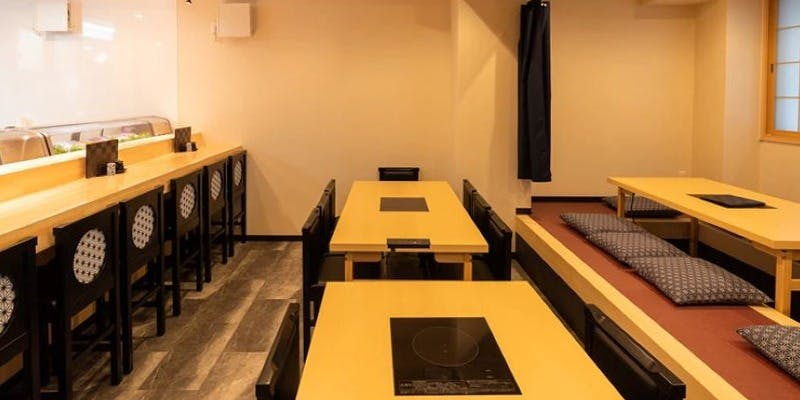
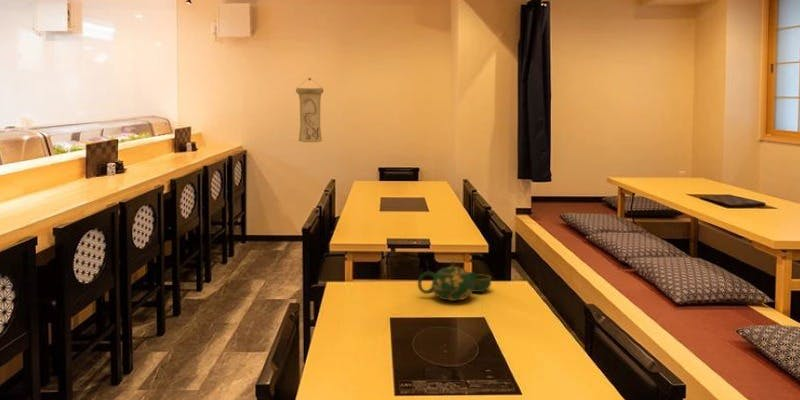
+ tea set [417,261,492,302]
+ wall scroll [295,77,324,143]
